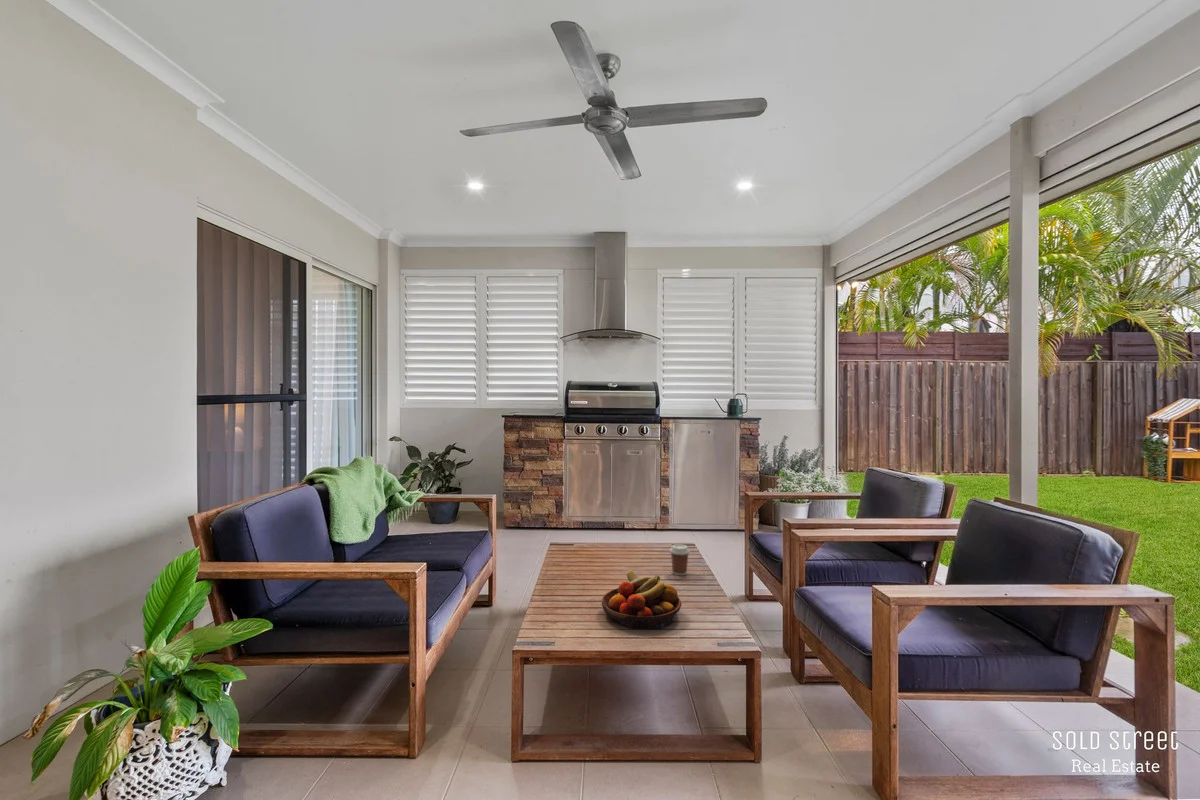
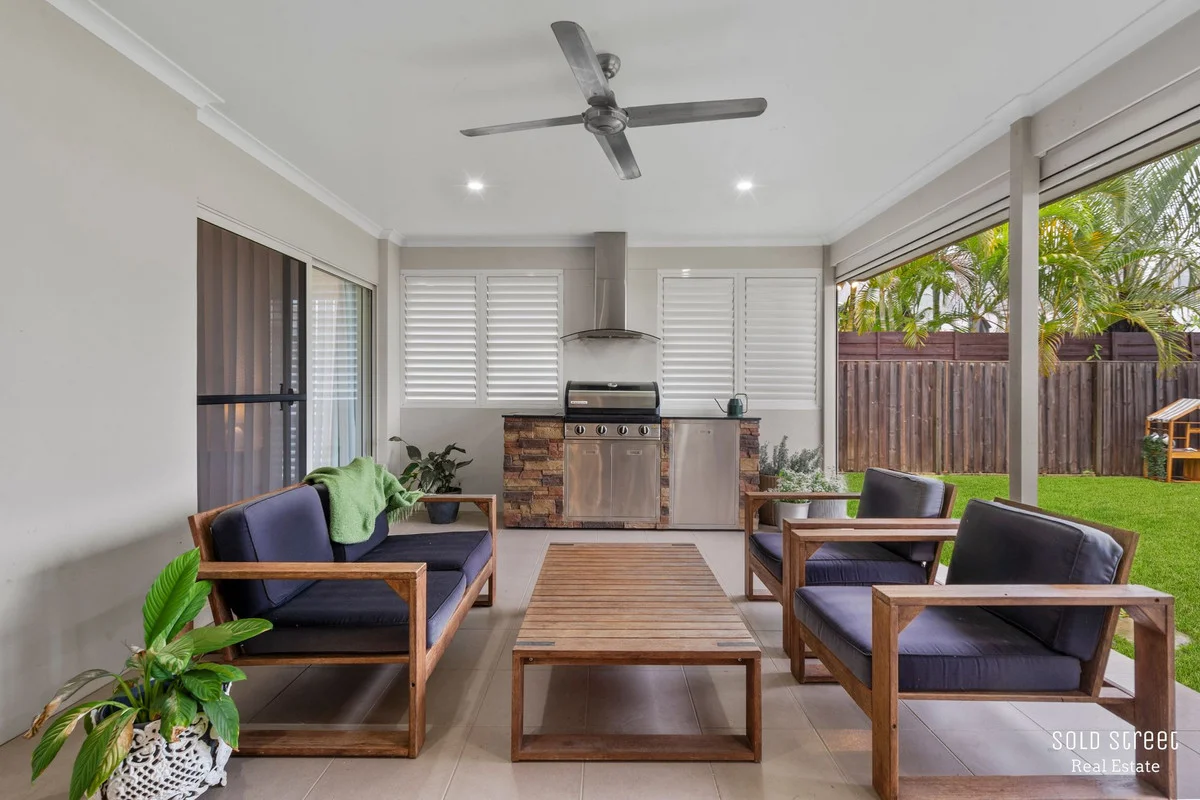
- coffee cup [669,543,691,576]
- fruit bowl [601,569,683,630]
